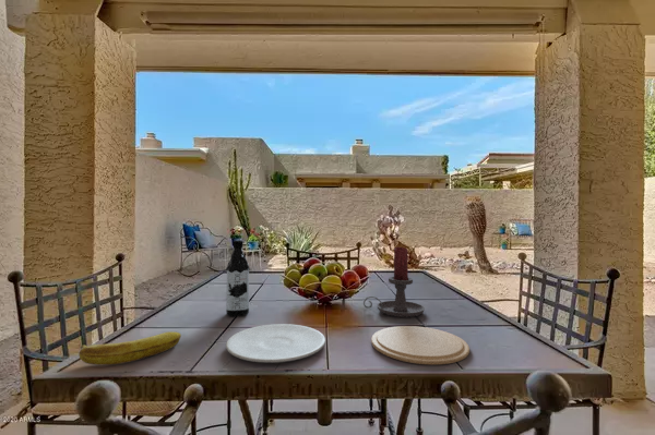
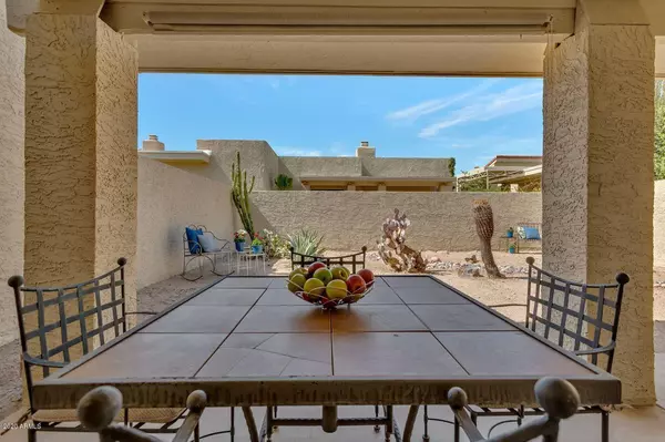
- plate [370,325,471,365]
- banana [78,330,182,366]
- plate [225,323,326,364]
- water bottle [225,239,251,317]
- candle holder [362,246,426,318]
